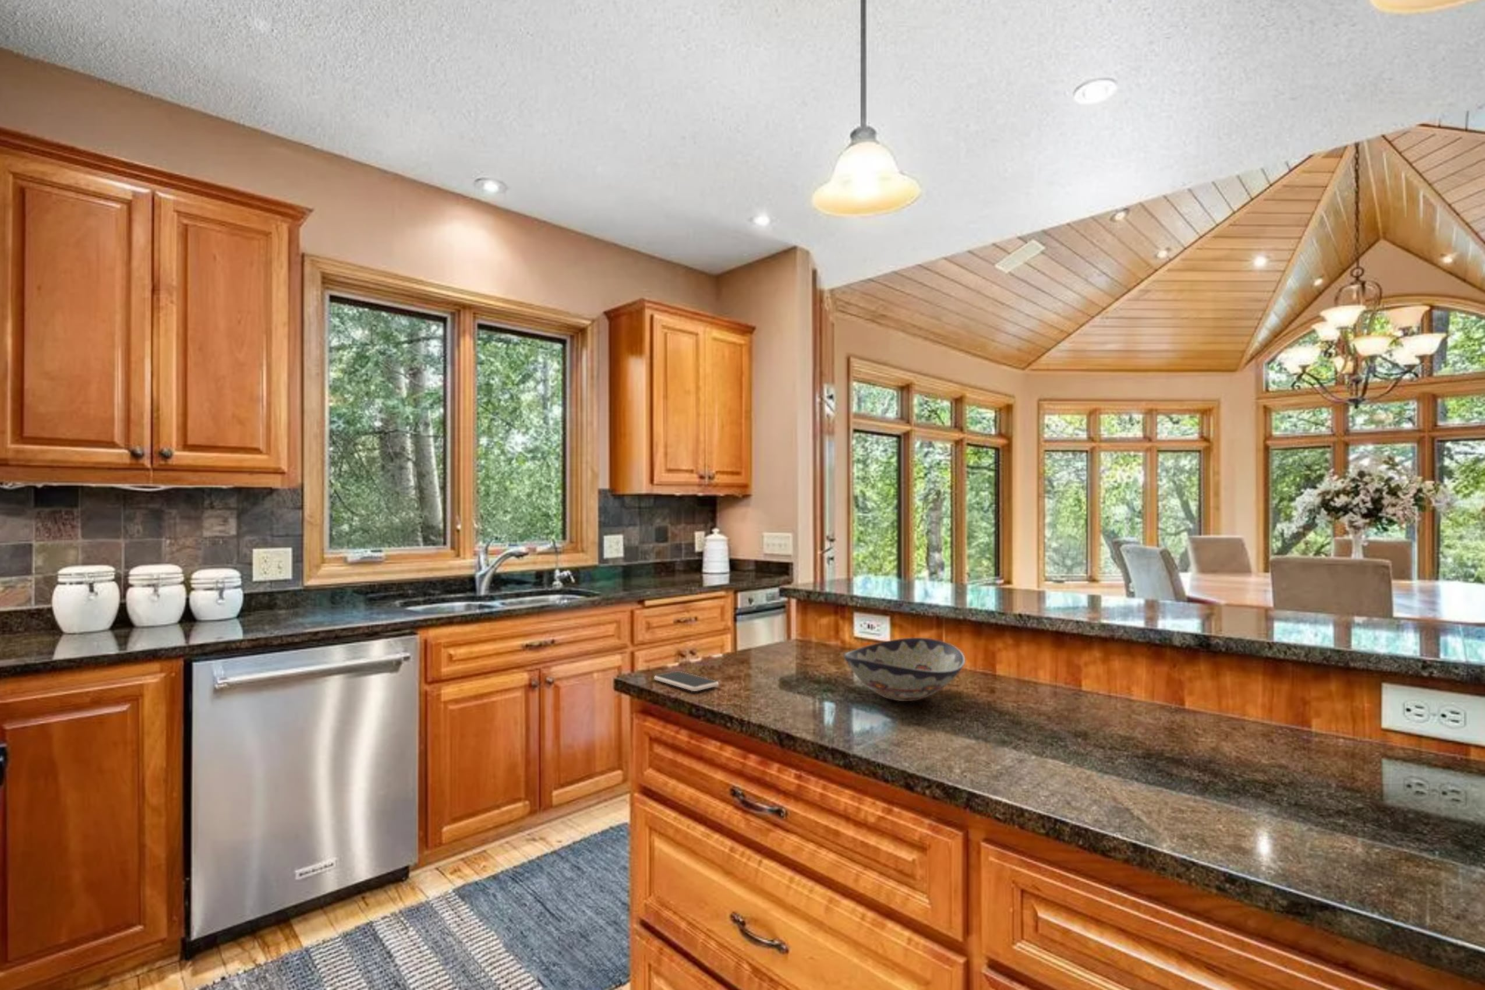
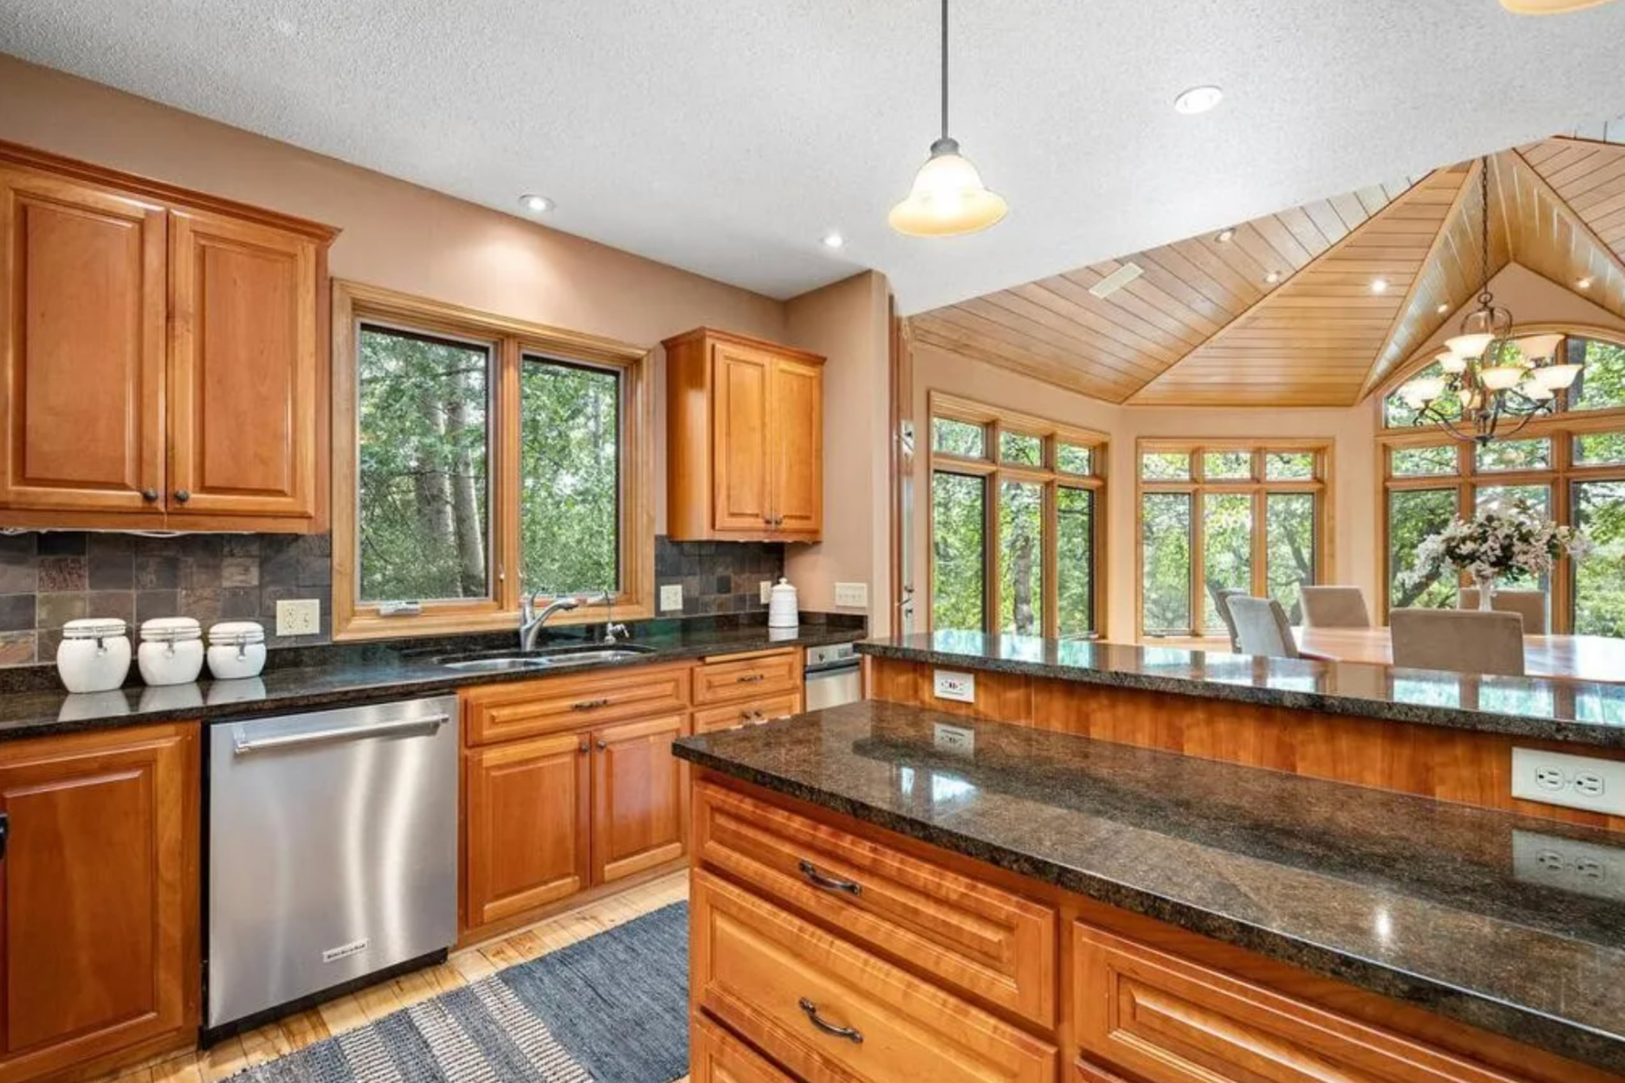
- smartphone [653,671,719,692]
- decorative bowl [842,638,966,702]
